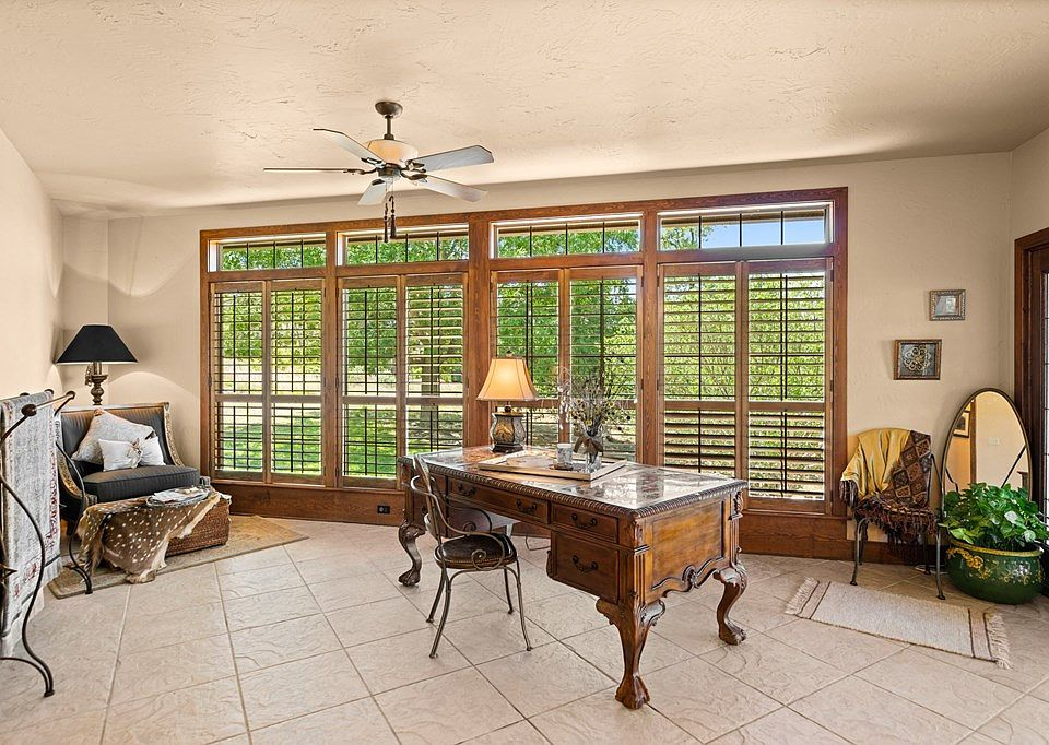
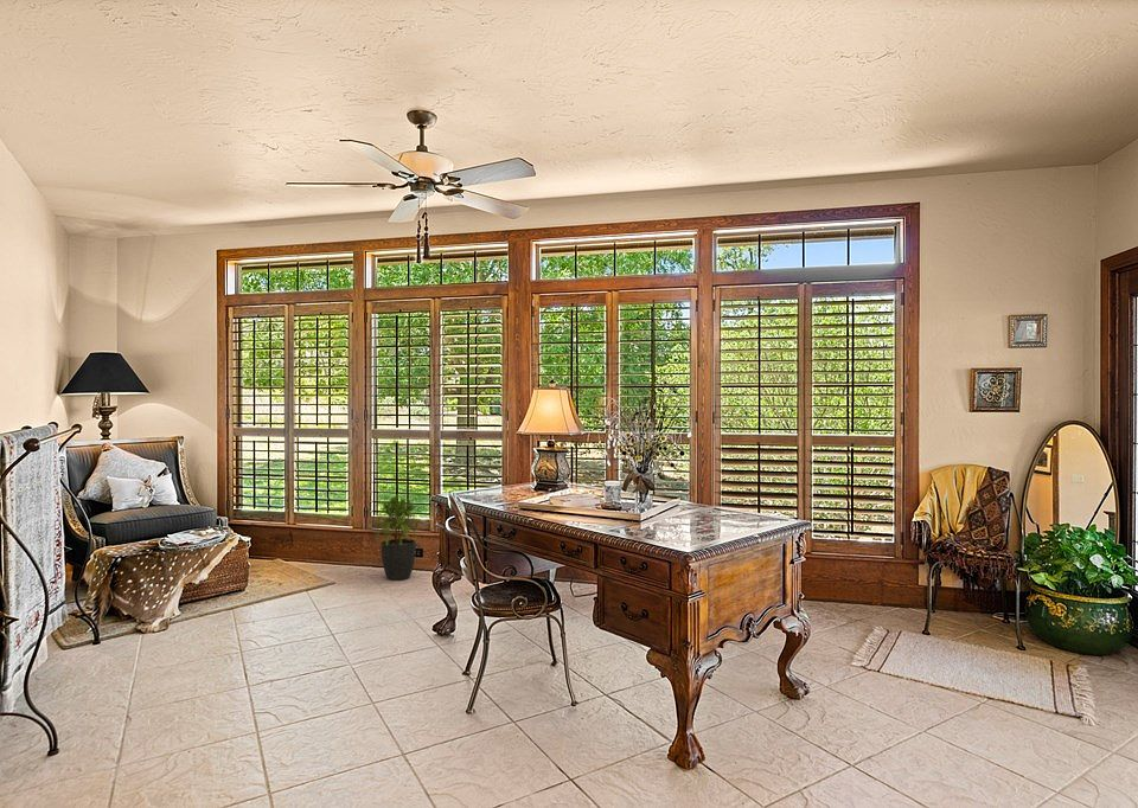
+ potted plant [371,495,423,582]
